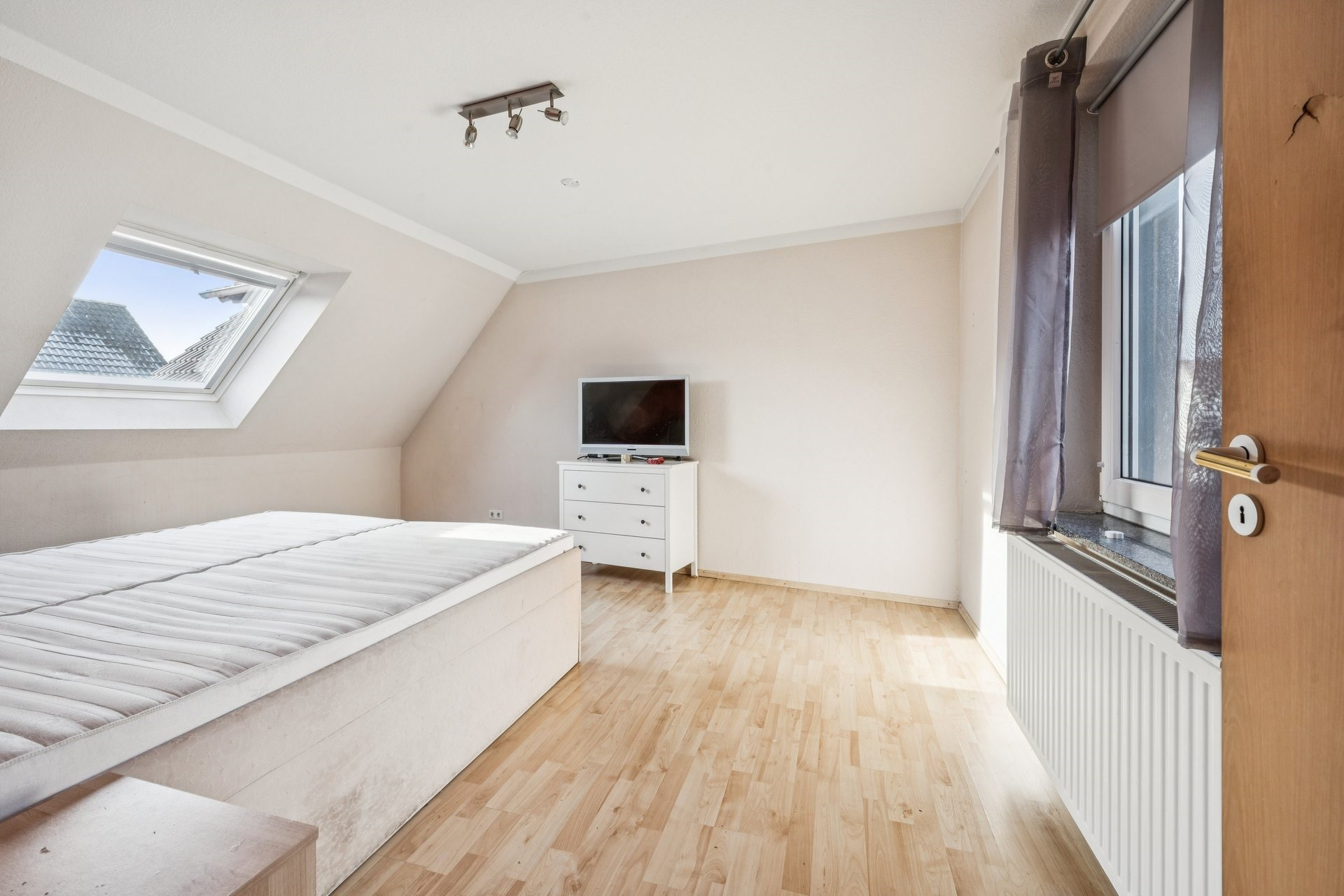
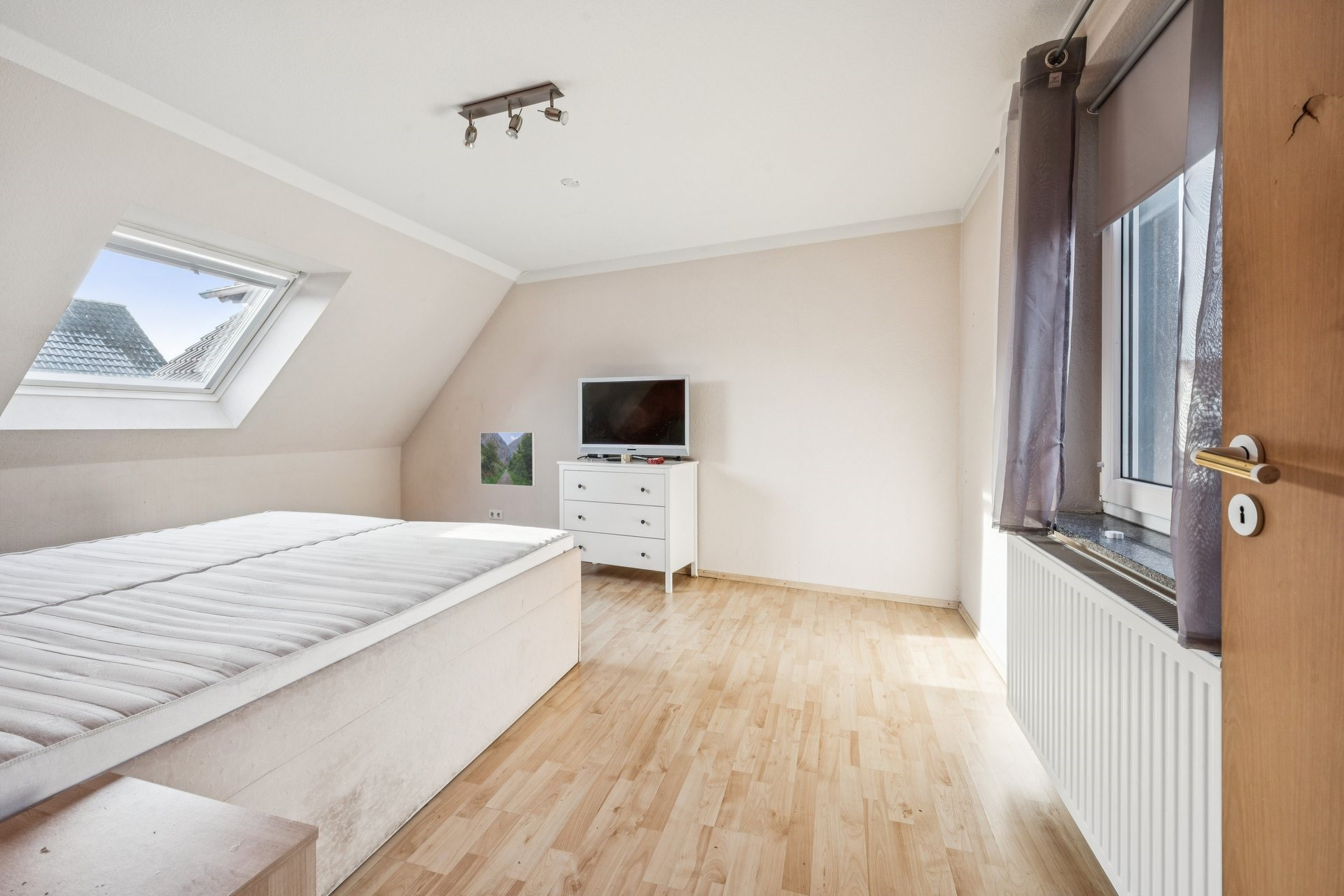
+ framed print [479,431,536,487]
